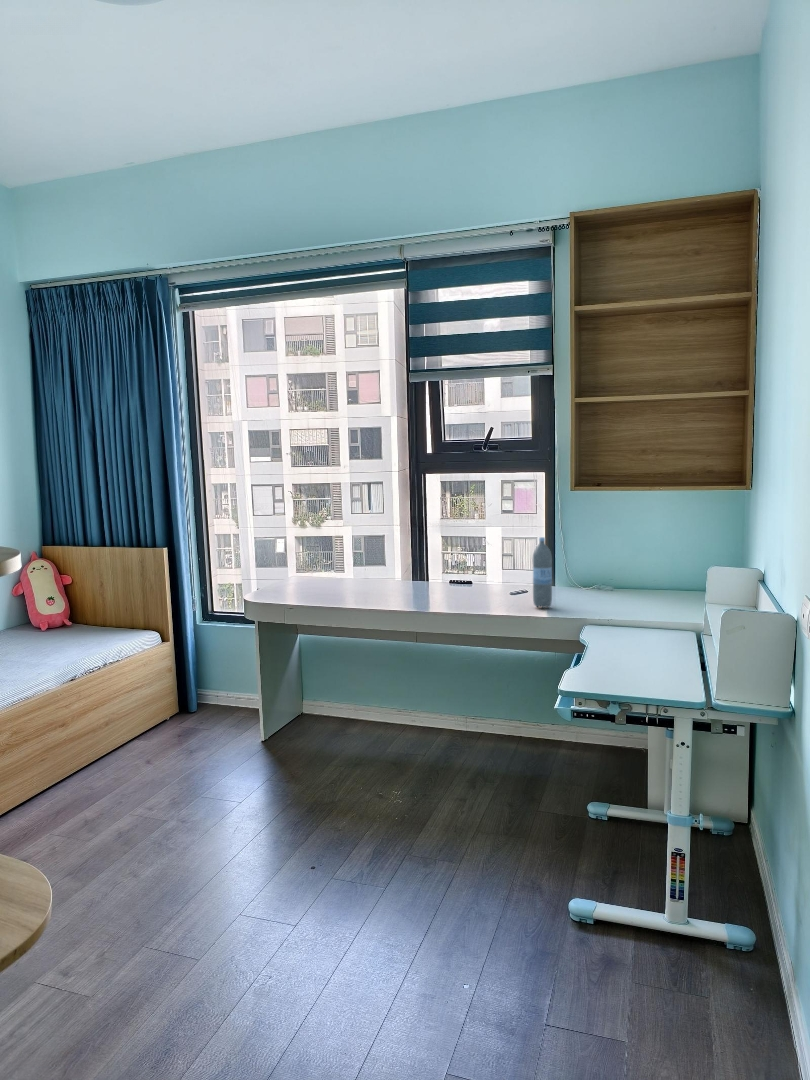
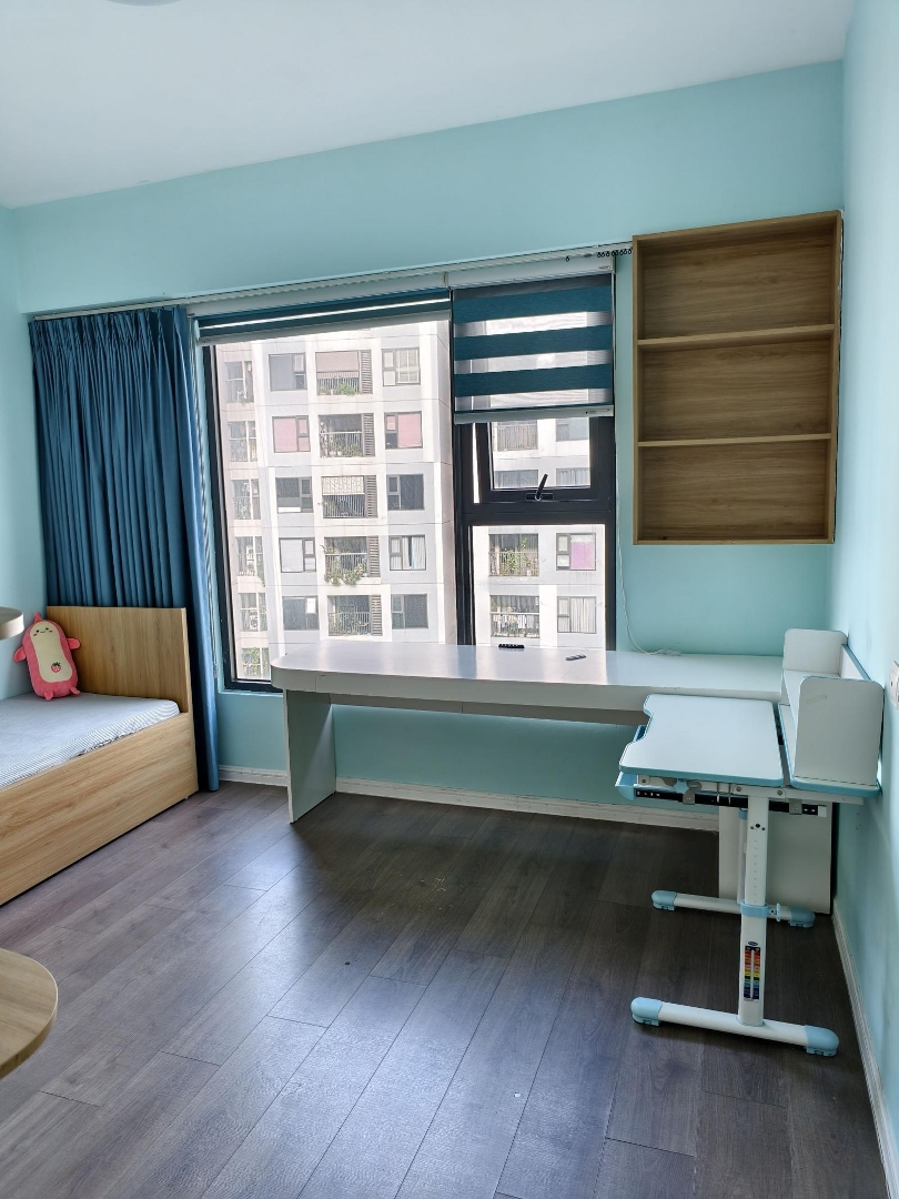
- water bottle [532,536,553,609]
